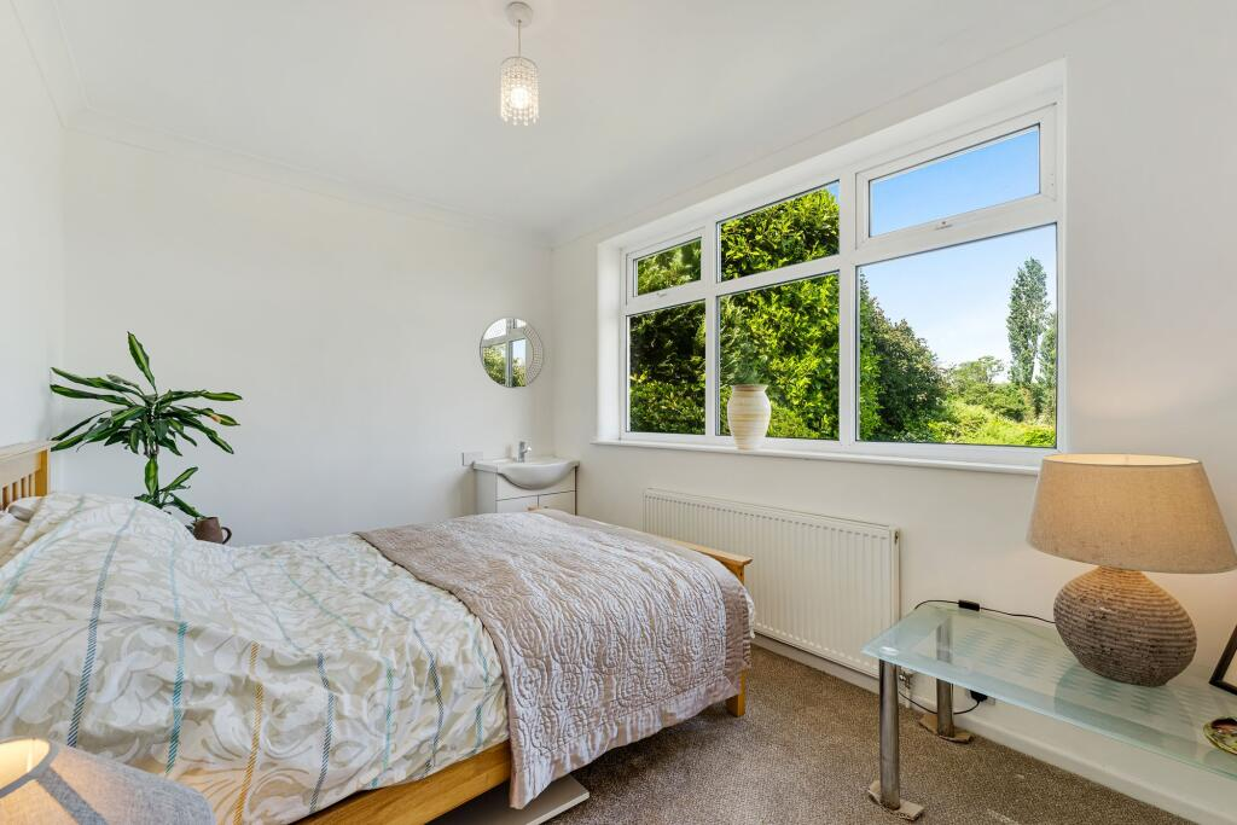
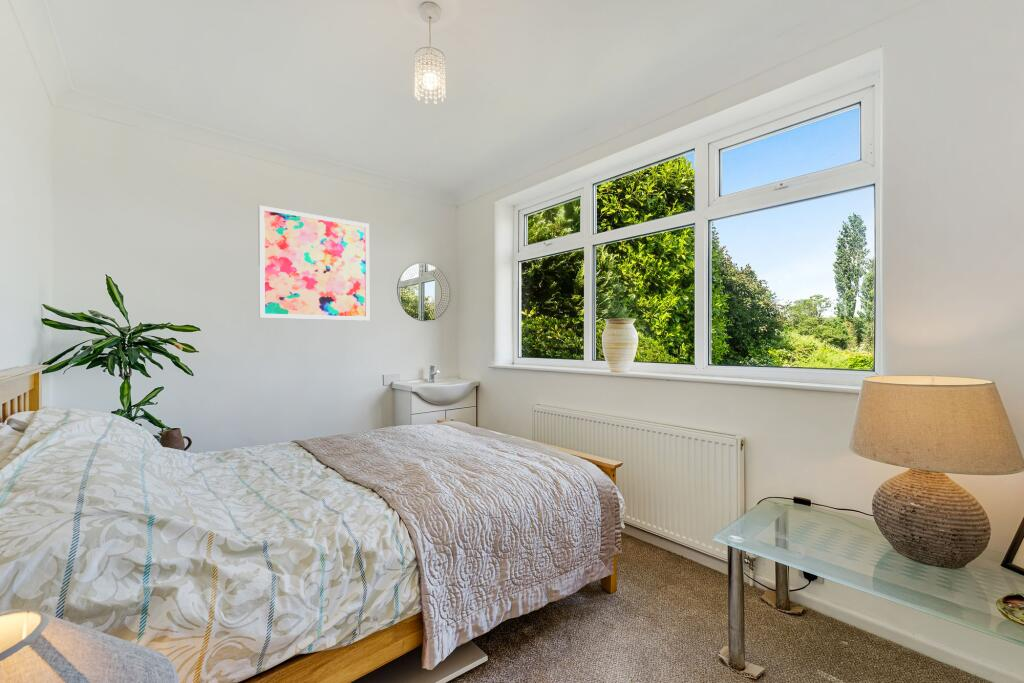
+ wall art [257,205,371,322]
